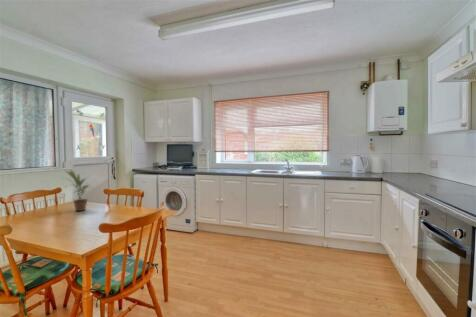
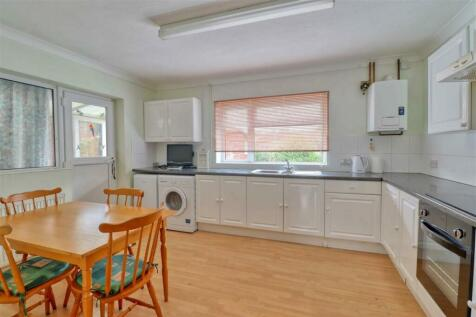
- potted plant [63,169,95,212]
